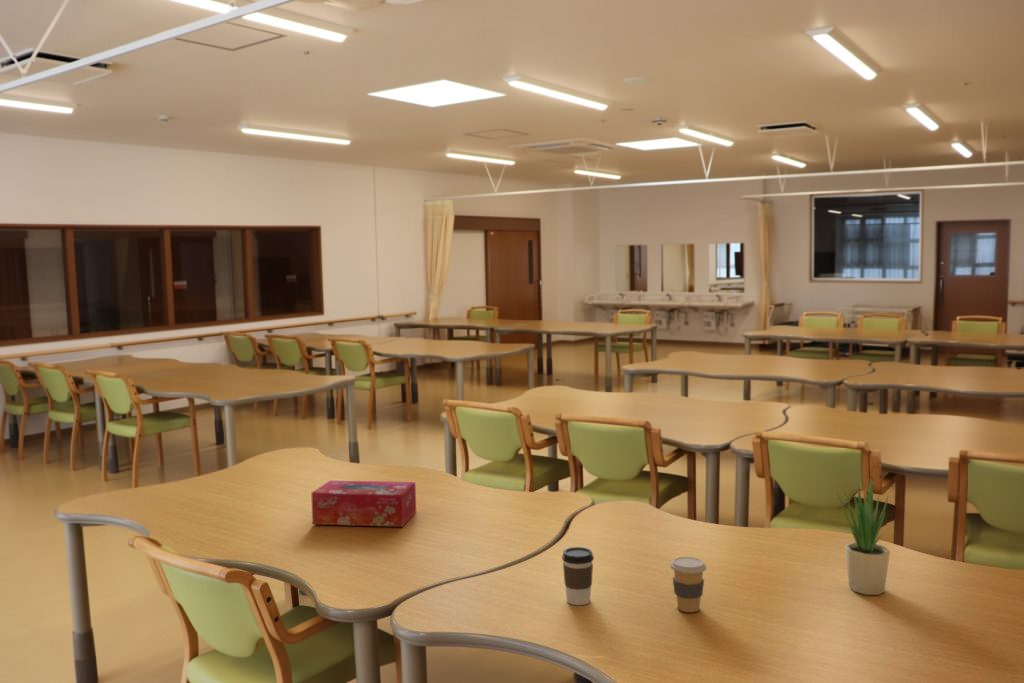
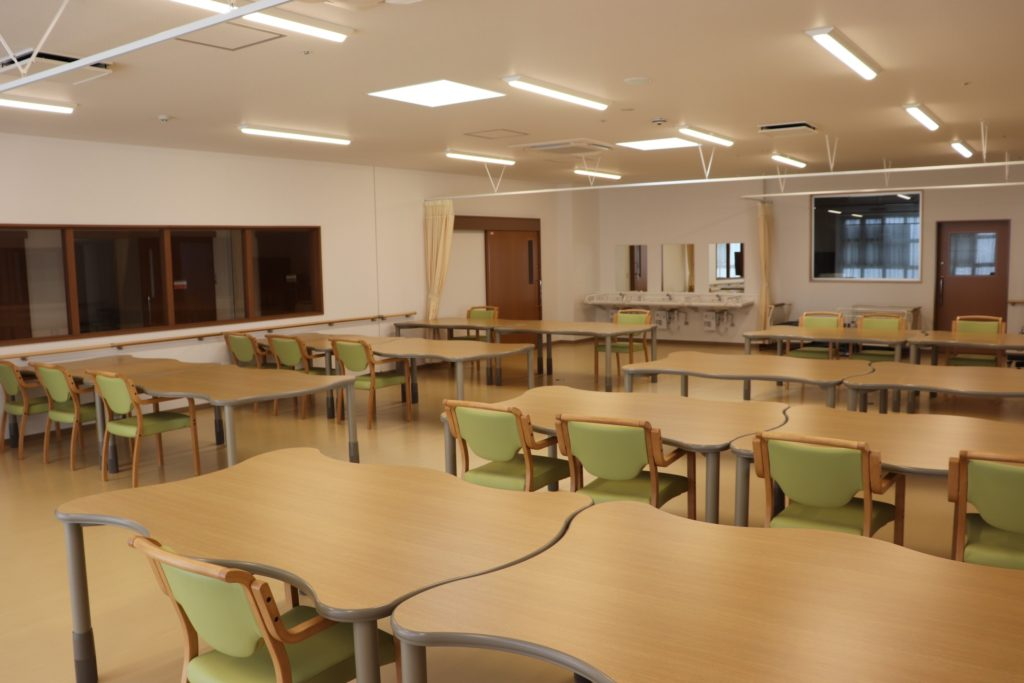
- coffee cup [669,556,708,613]
- potted plant [836,474,891,596]
- tissue box [310,480,417,528]
- coffee cup [561,546,595,606]
